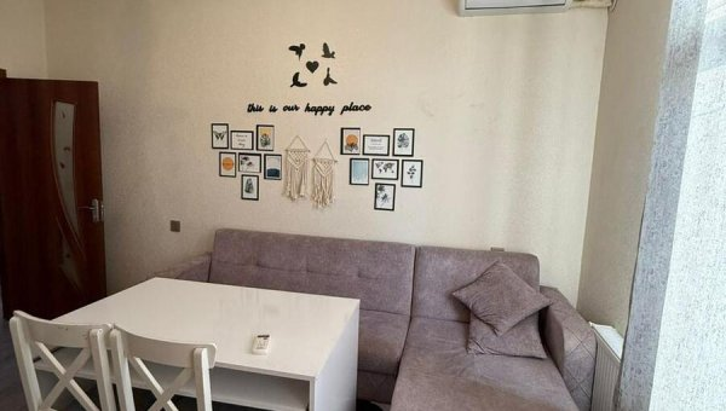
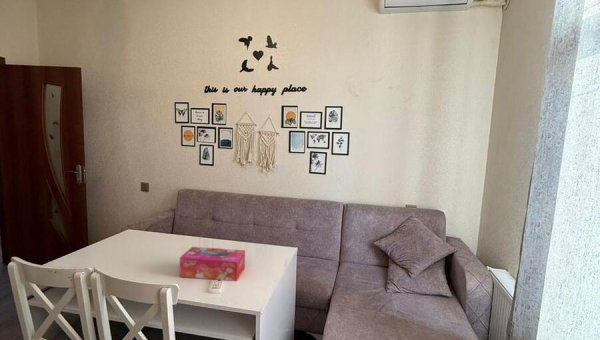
+ tissue box [179,246,246,282]
